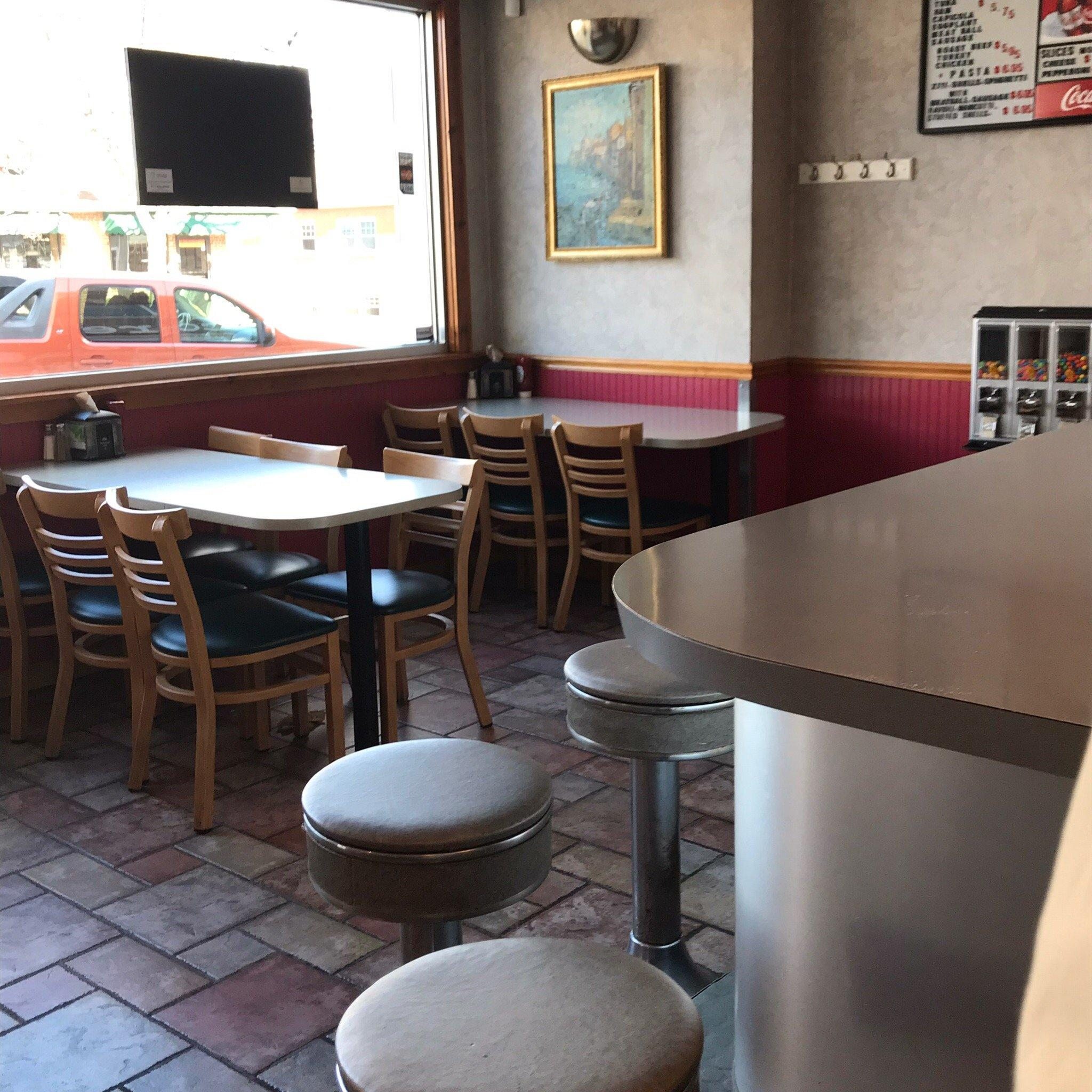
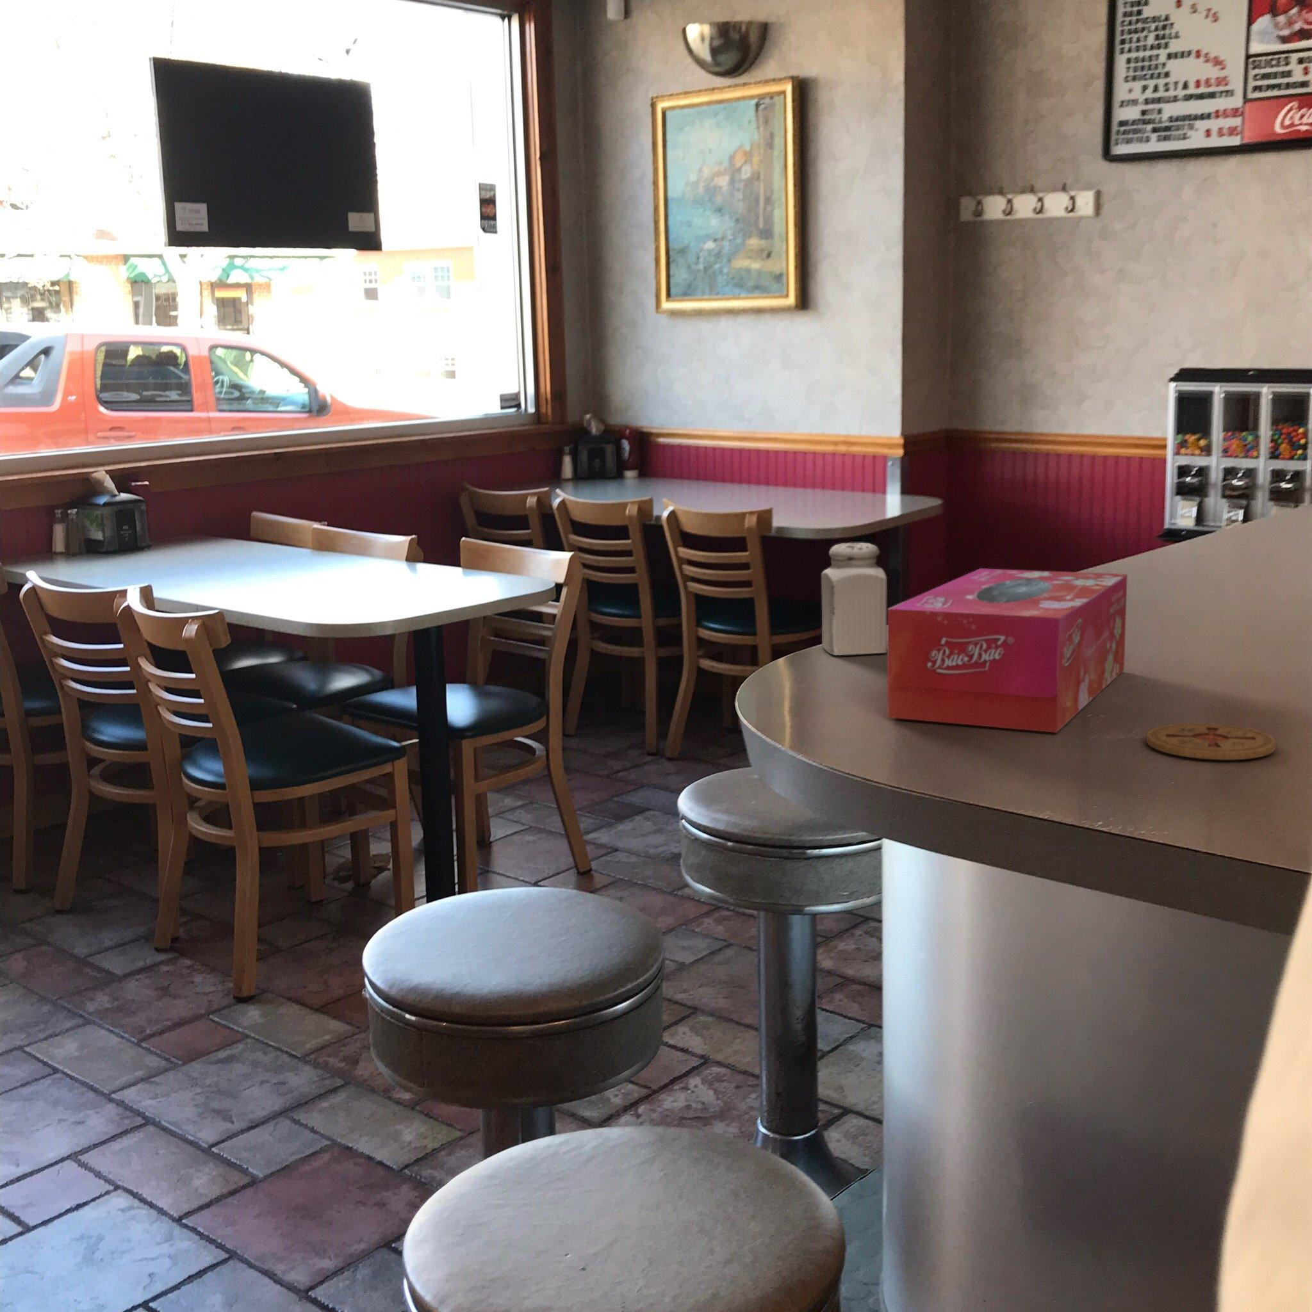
+ salt shaker [821,542,888,656]
+ tissue box [887,567,1128,734]
+ coaster [1145,722,1277,761]
